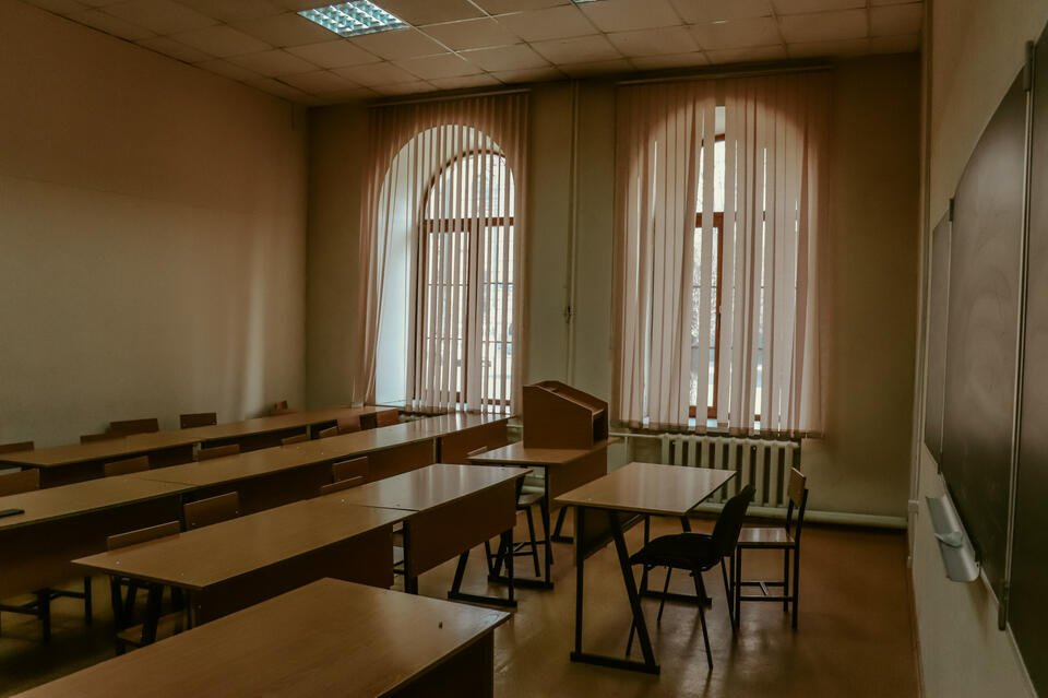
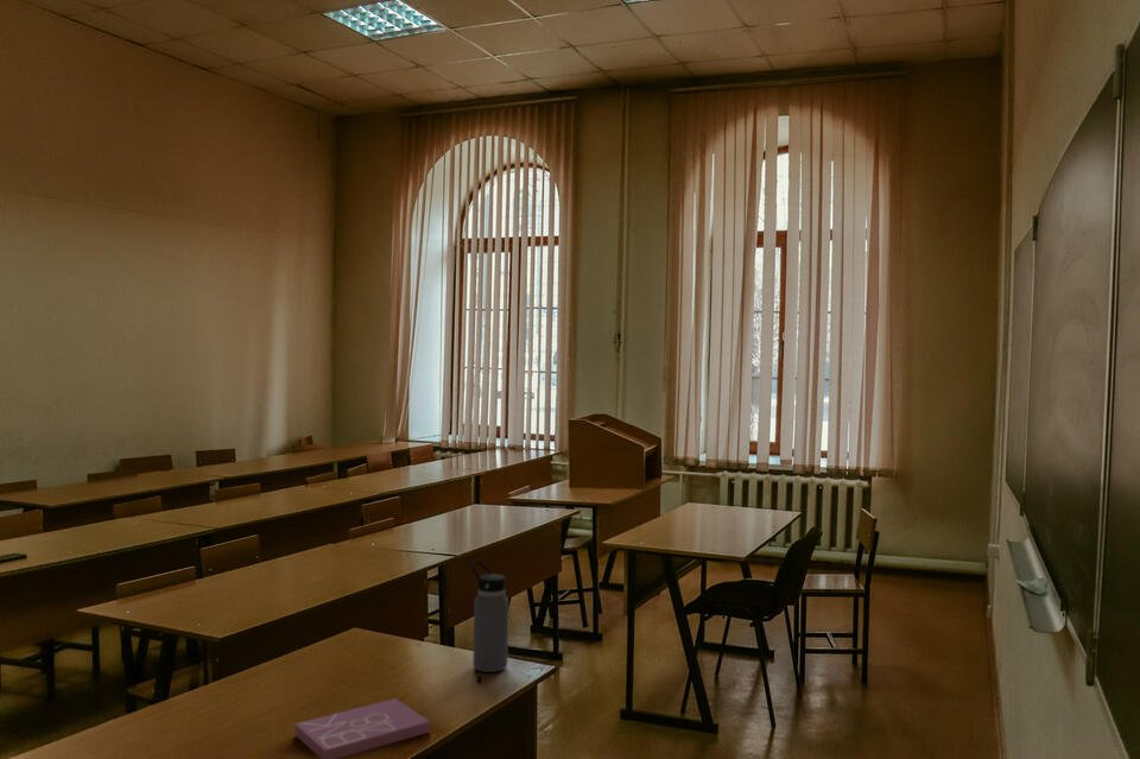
+ book [293,697,431,759]
+ water bottle [470,559,509,673]
